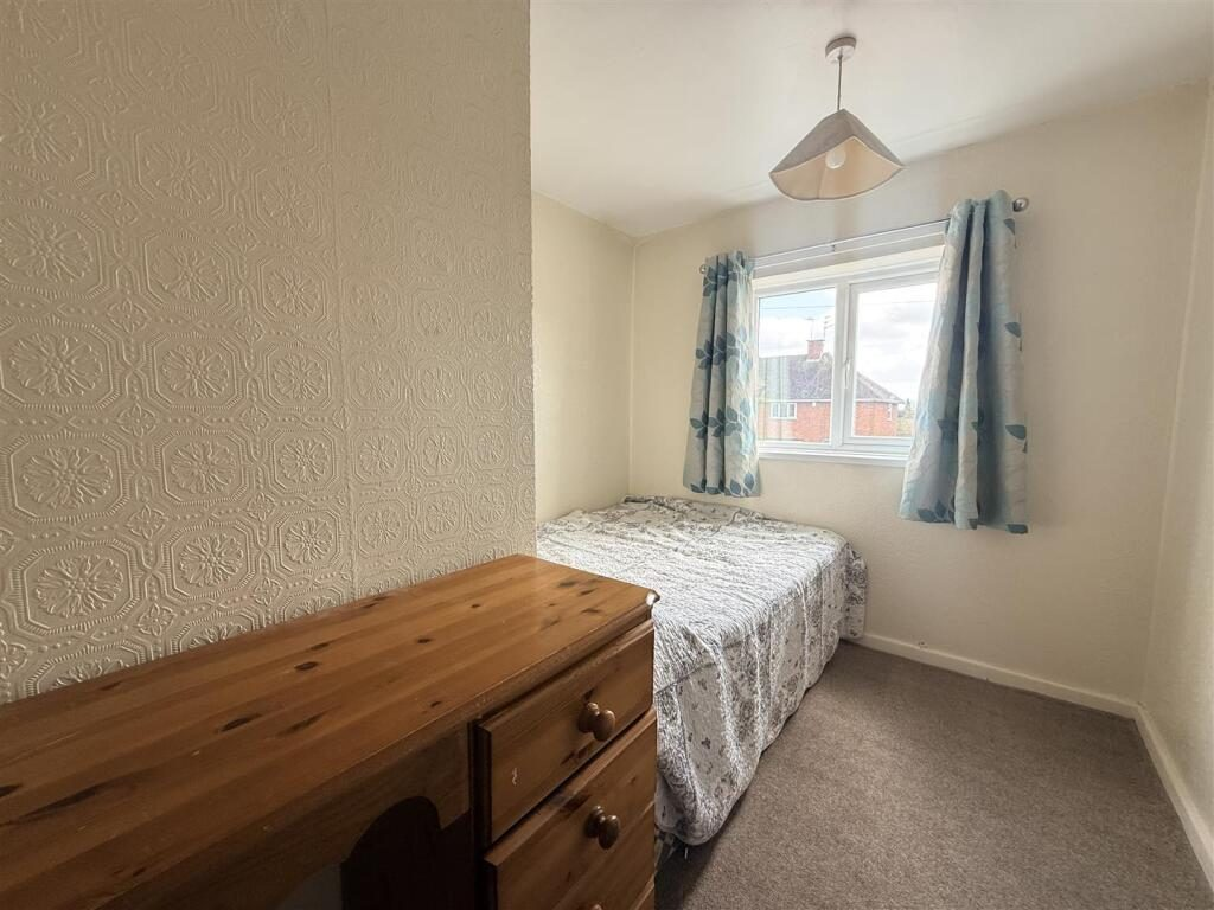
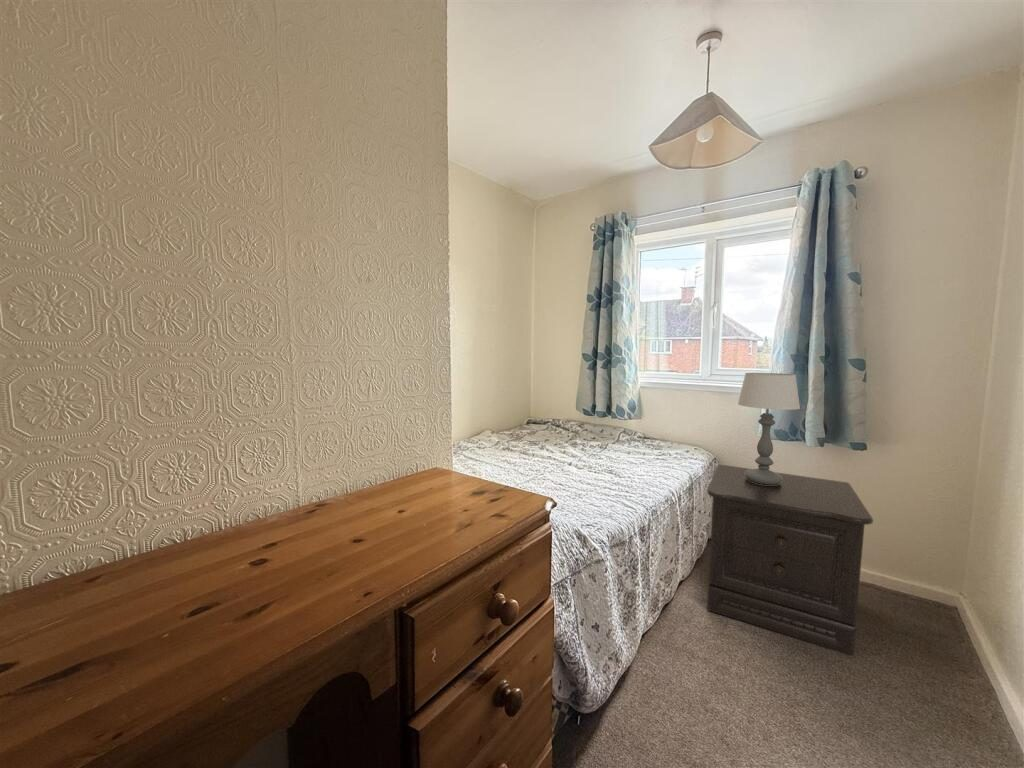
+ table lamp [737,372,801,485]
+ nightstand [706,463,874,656]
